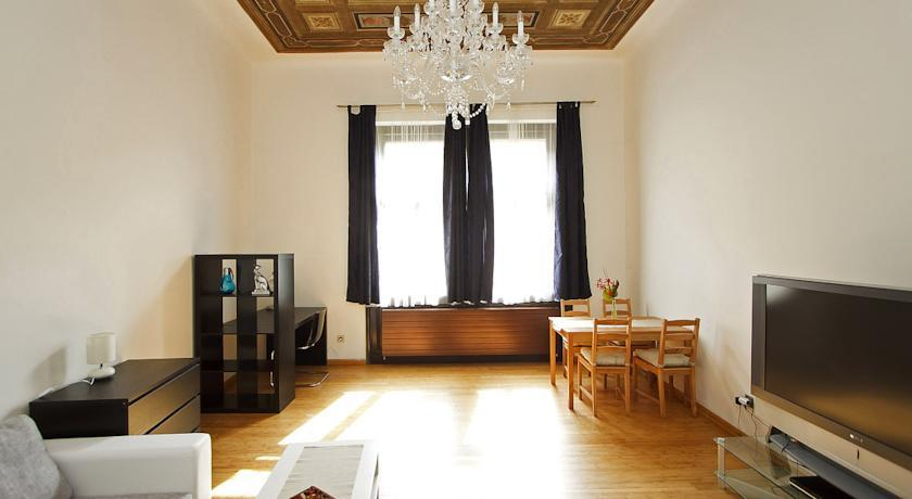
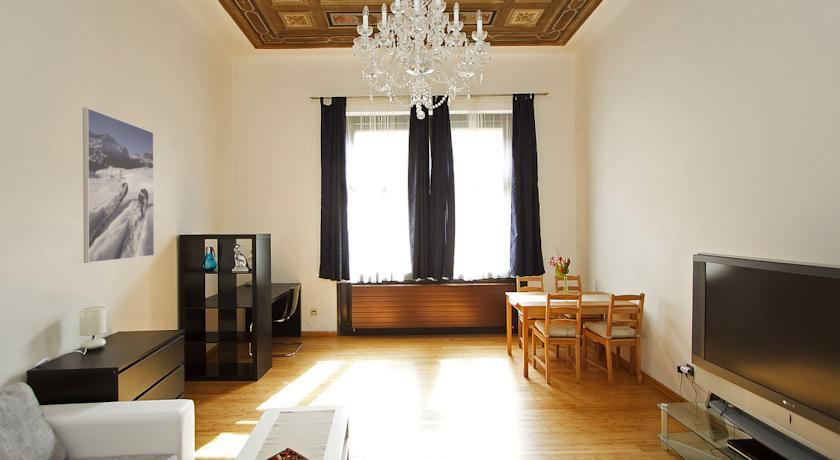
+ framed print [82,107,155,264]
